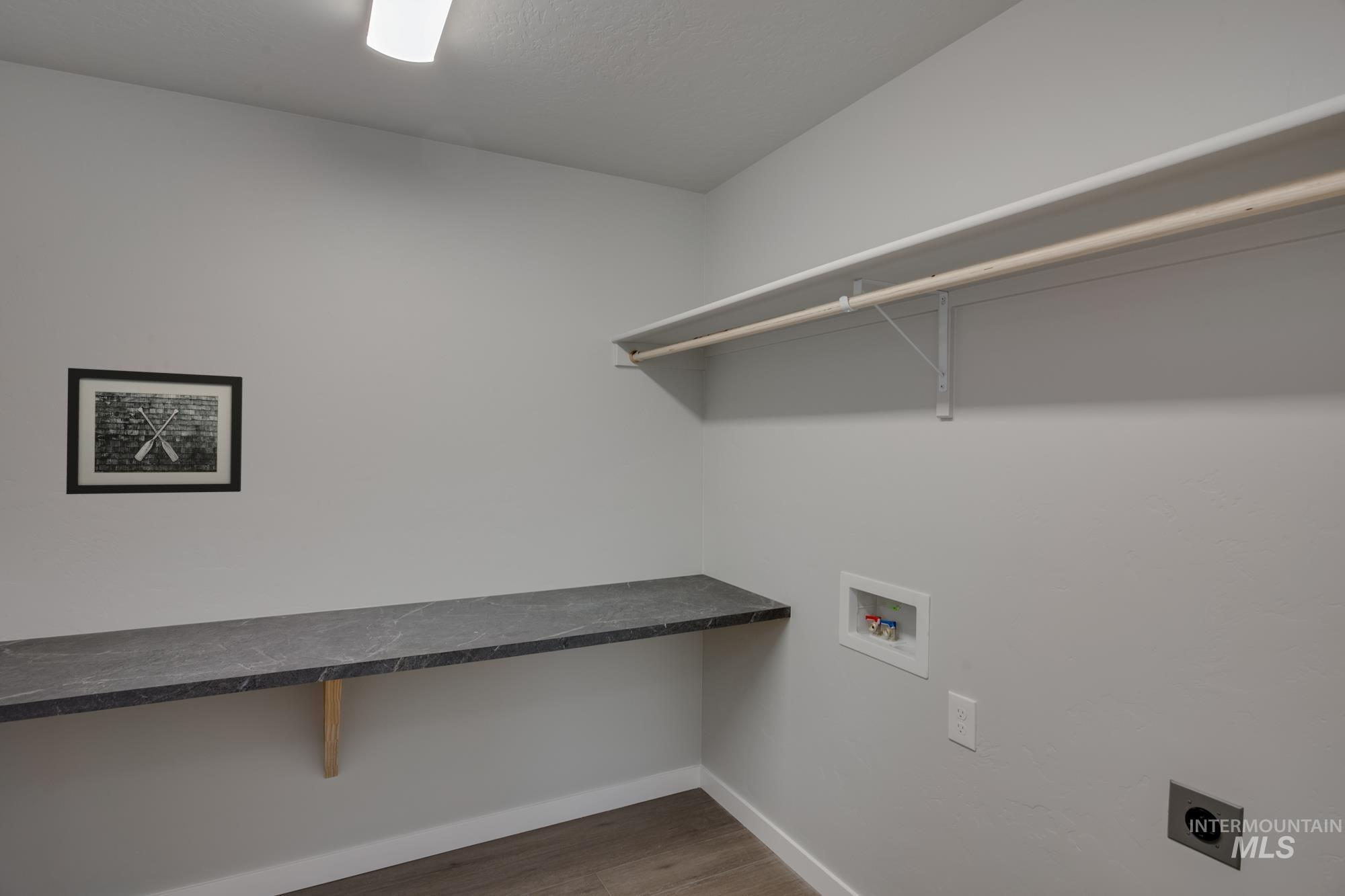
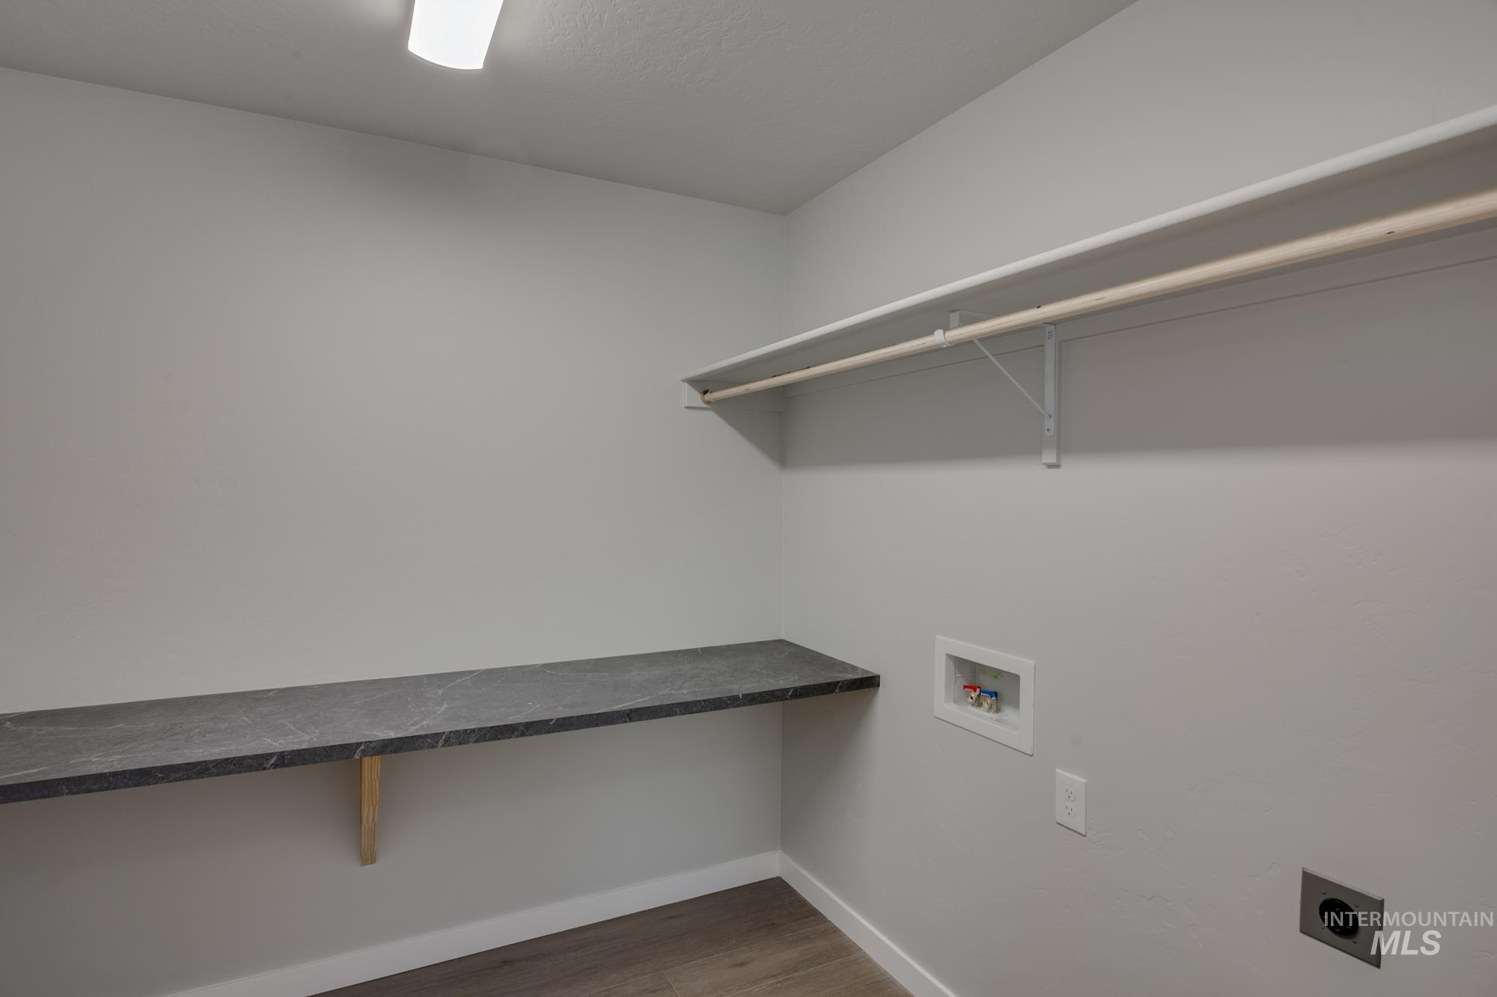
- wall art [66,367,243,495]
